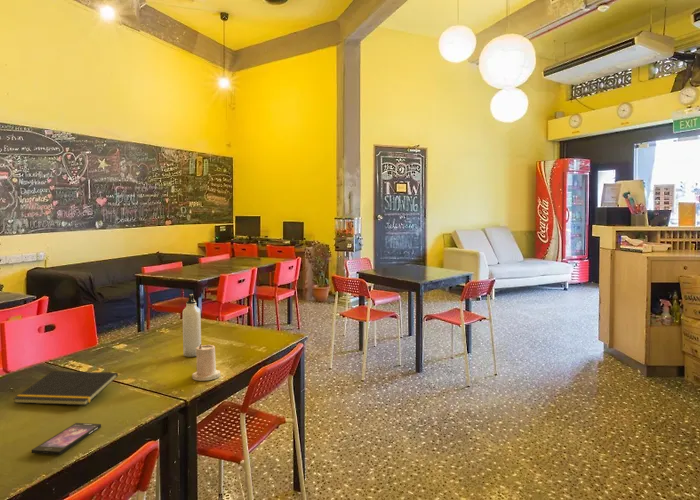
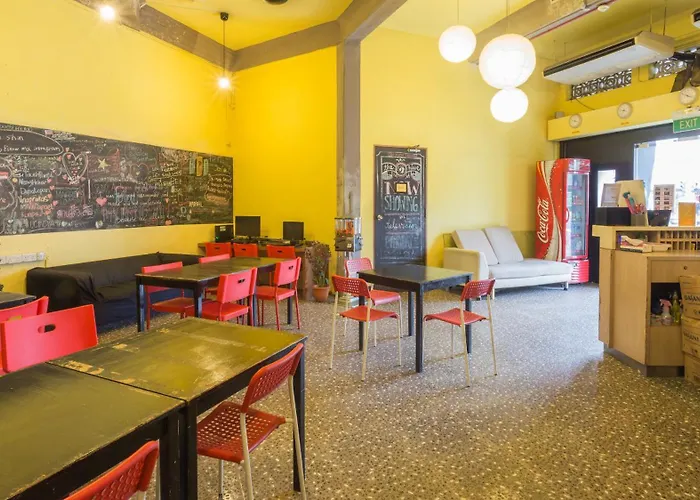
- notepad [13,370,119,406]
- candle [191,343,221,382]
- water bottle [182,293,202,358]
- smartphone [31,422,102,456]
